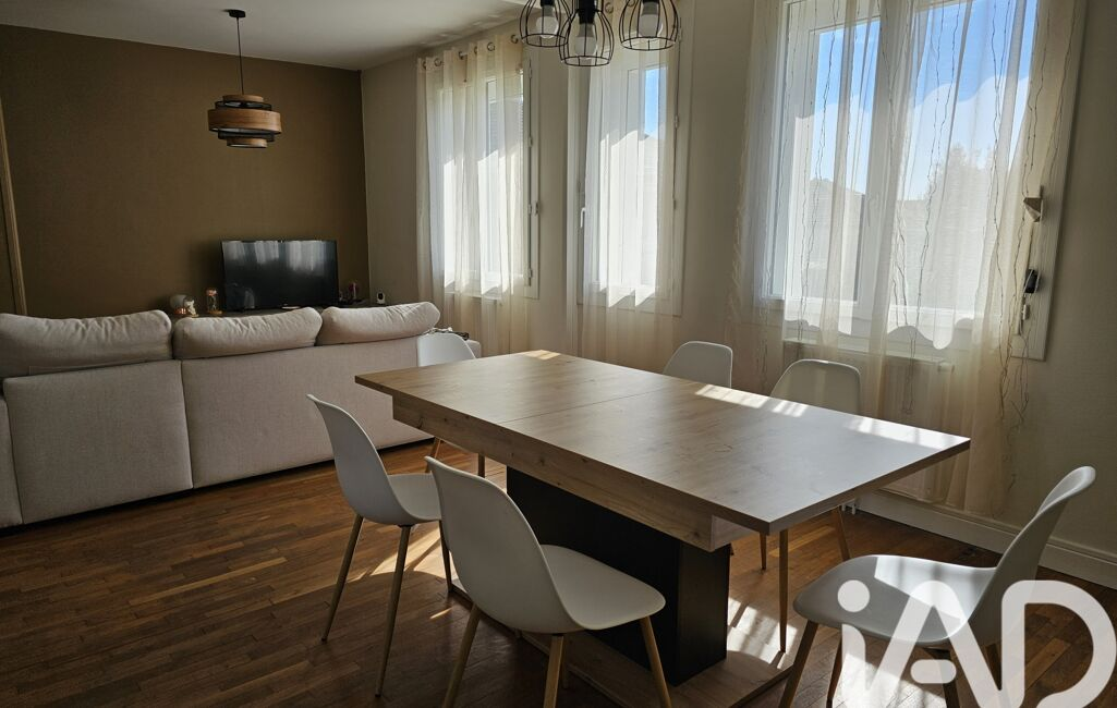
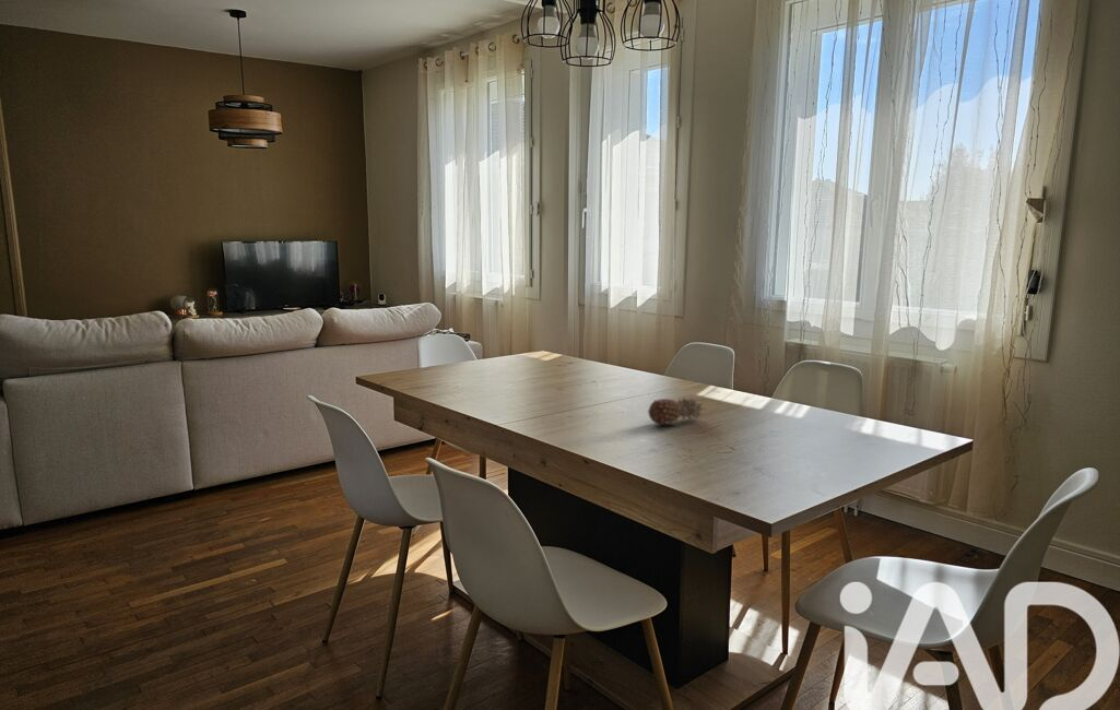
+ fruit [647,397,708,425]
